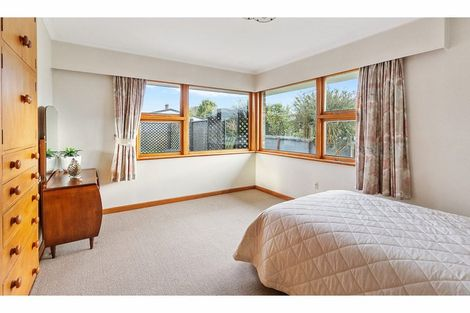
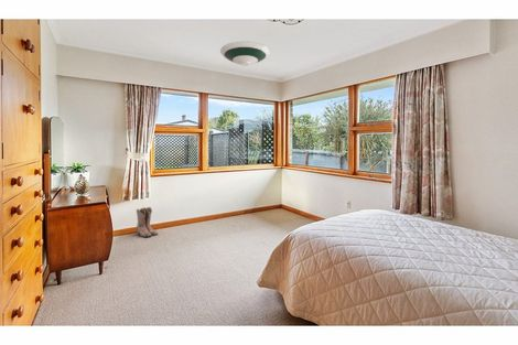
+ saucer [219,41,271,67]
+ boots [136,206,159,238]
